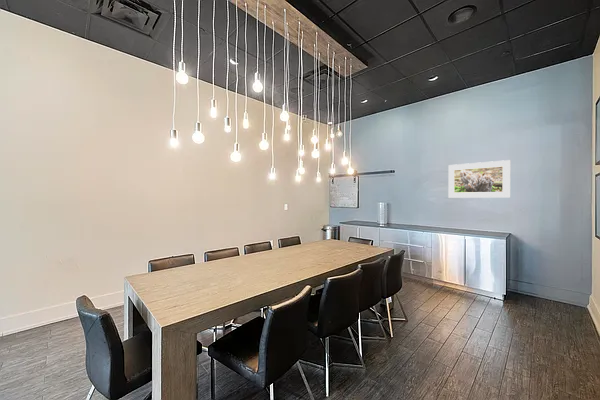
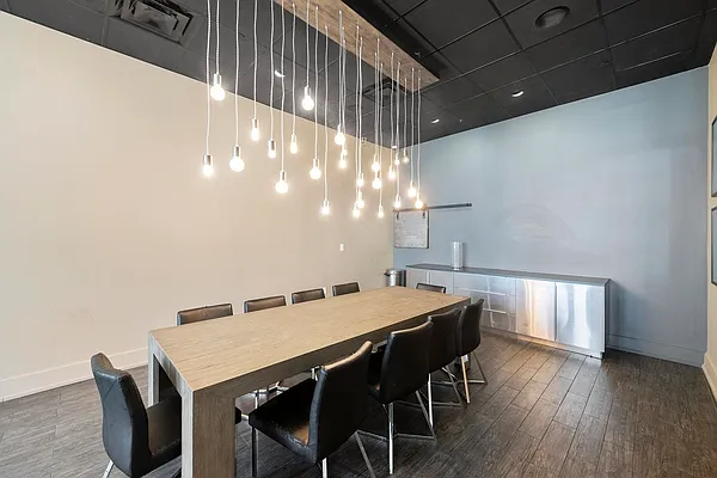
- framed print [447,159,511,199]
